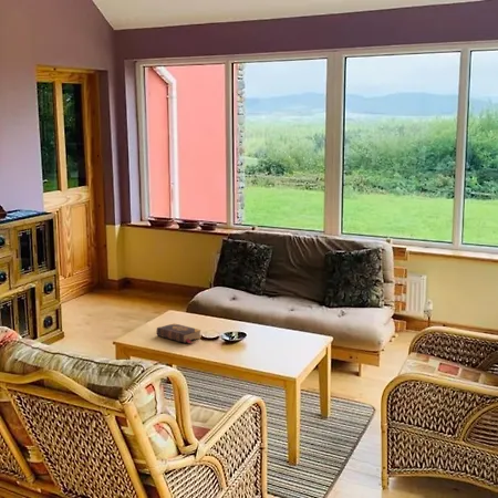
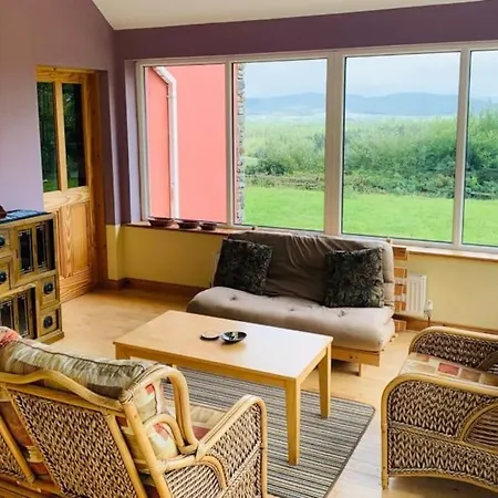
- book [156,322,203,344]
